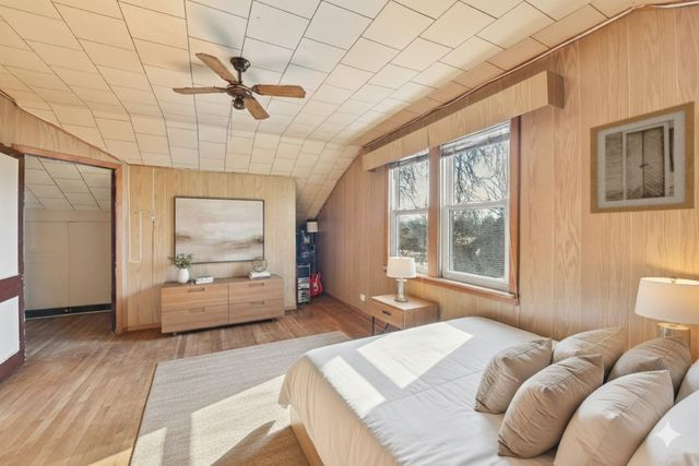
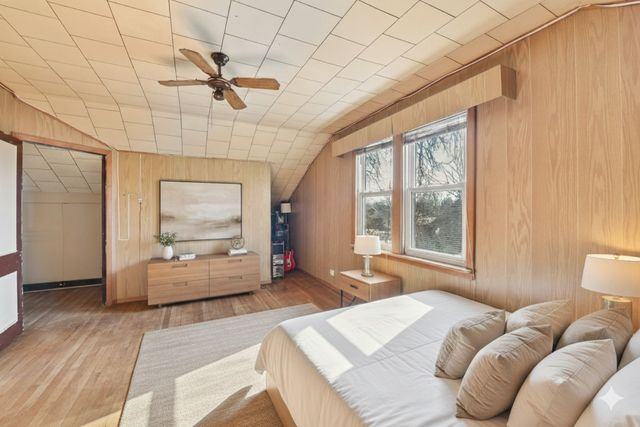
- wall art [589,99,697,215]
